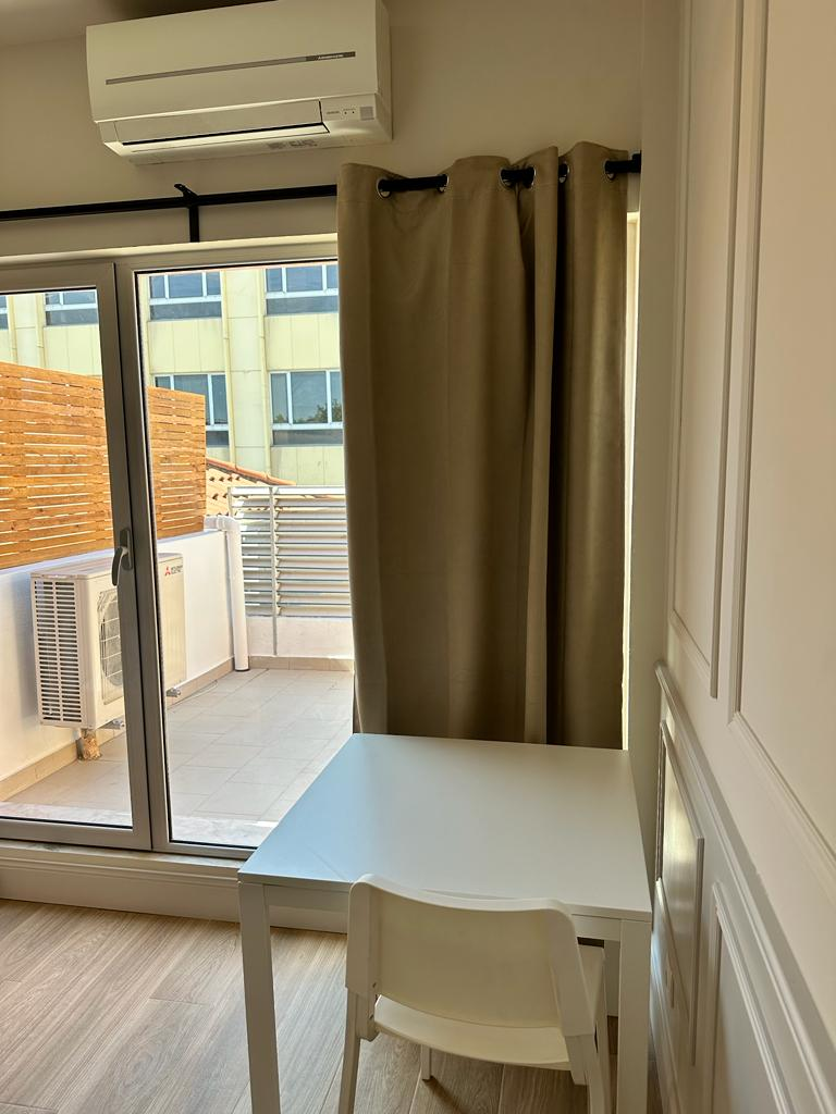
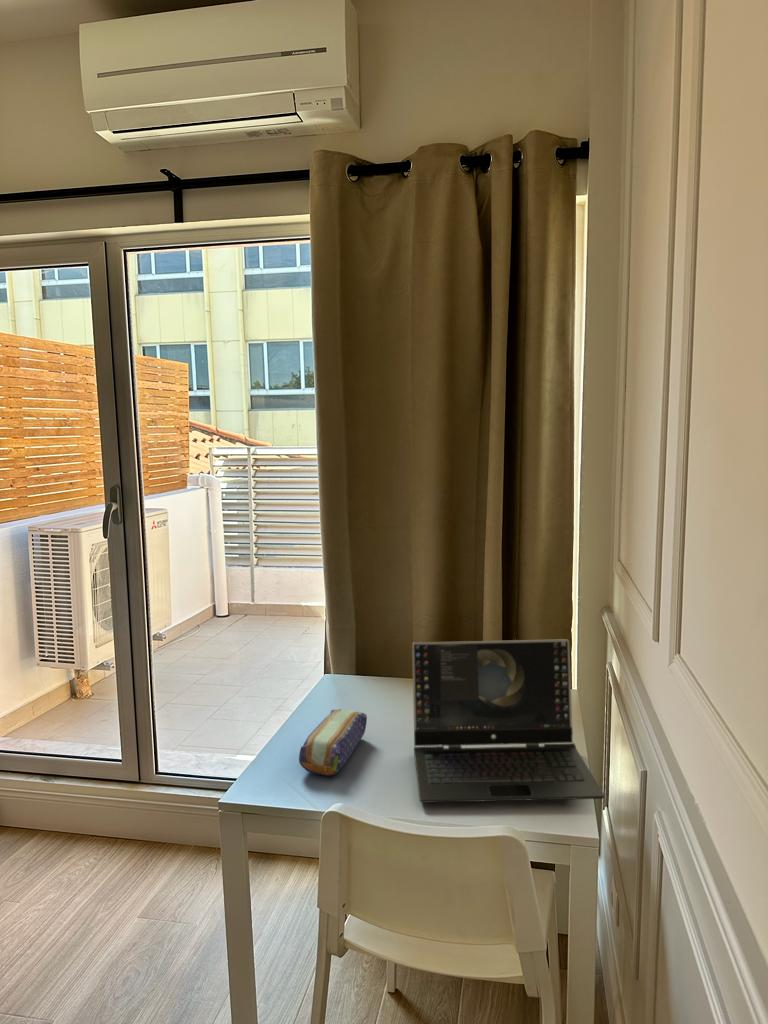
+ laptop [411,638,606,804]
+ pencil case [298,708,368,777]
